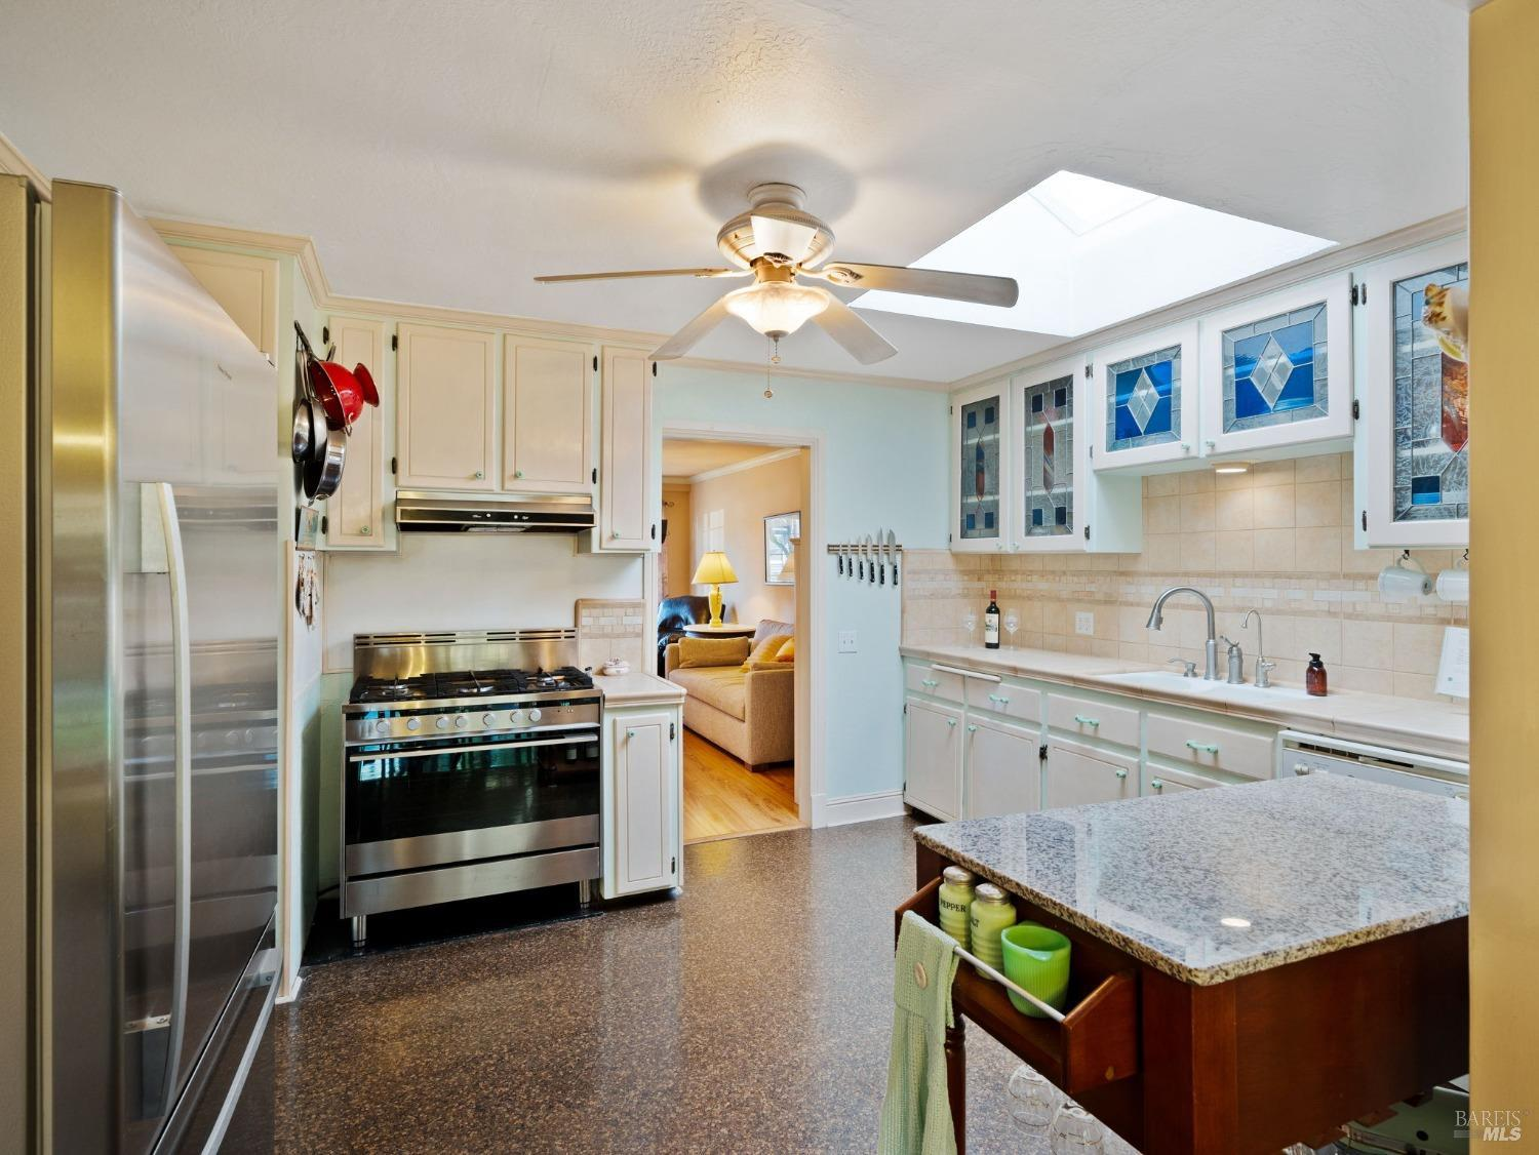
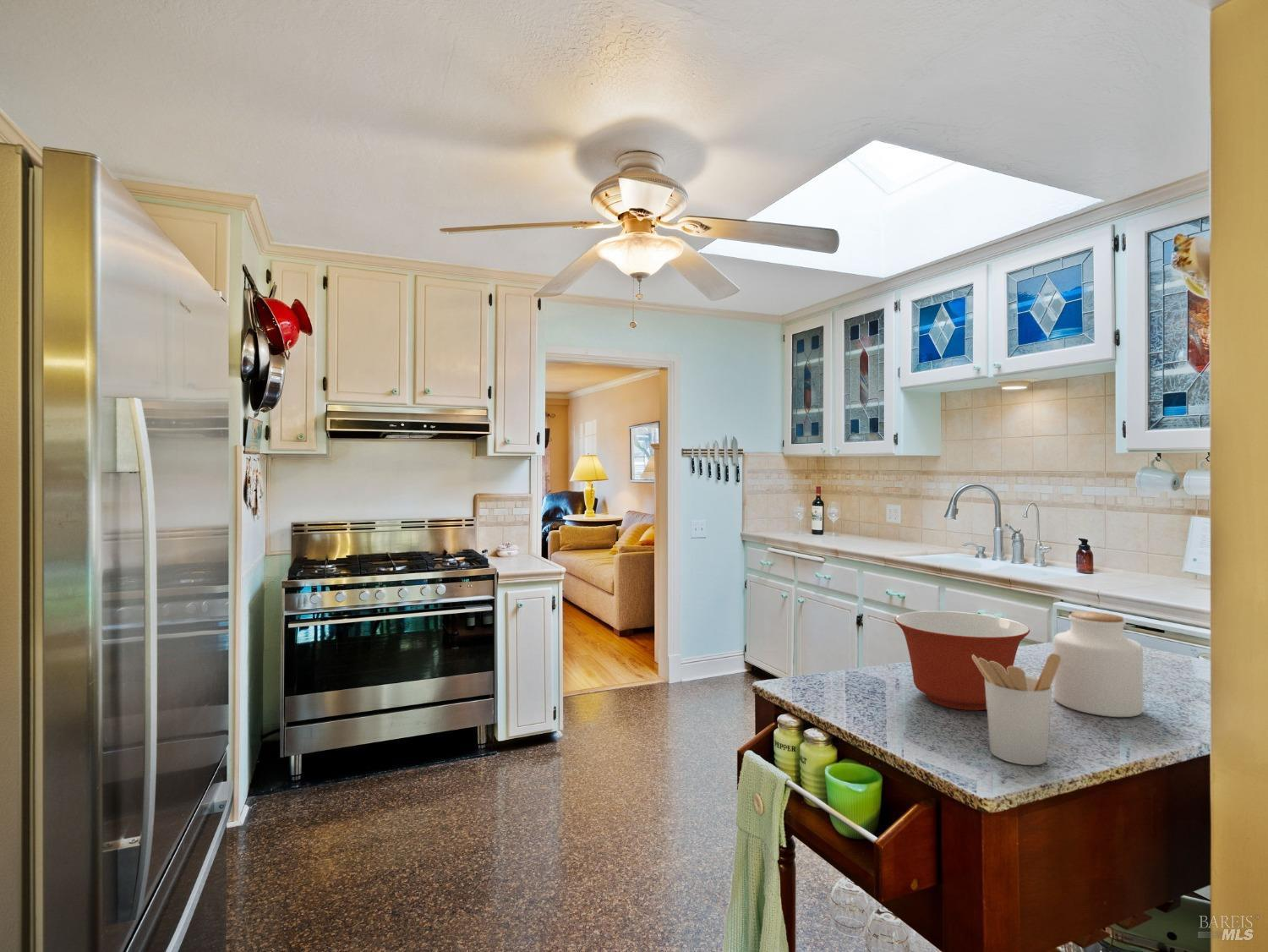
+ utensil holder [972,653,1060,766]
+ mixing bowl [894,610,1030,711]
+ jar [1052,610,1145,718]
